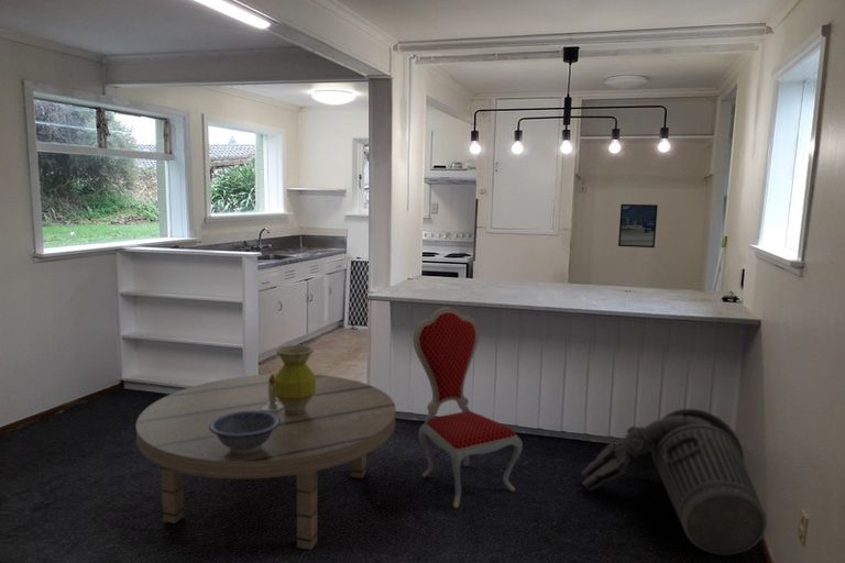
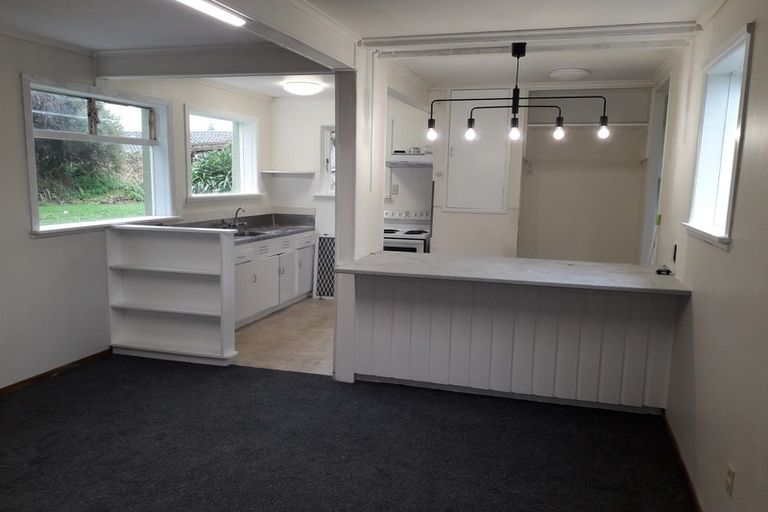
- decorative bowl [209,410,281,453]
- dining table [135,373,397,551]
- trash can [581,408,768,556]
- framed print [617,203,659,249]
- vase [274,344,316,413]
- dining chair [411,307,524,509]
